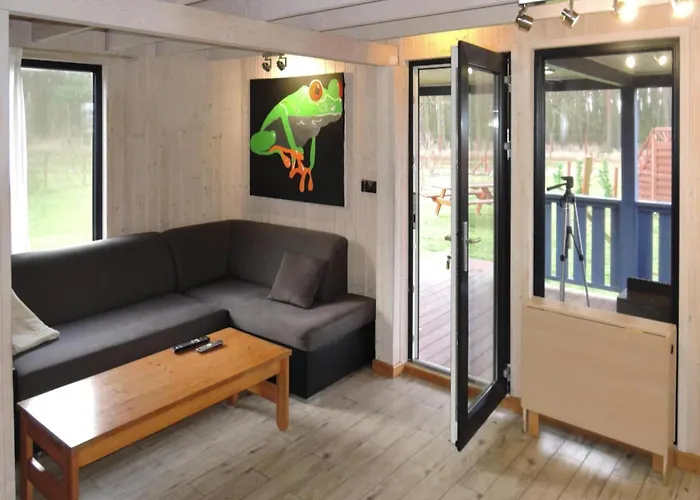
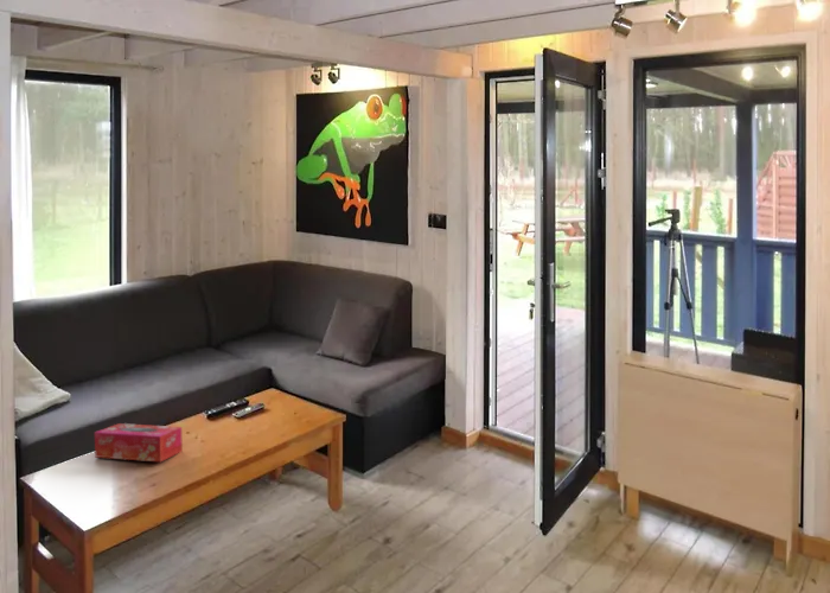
+ tissue box [94,422,184,463]
